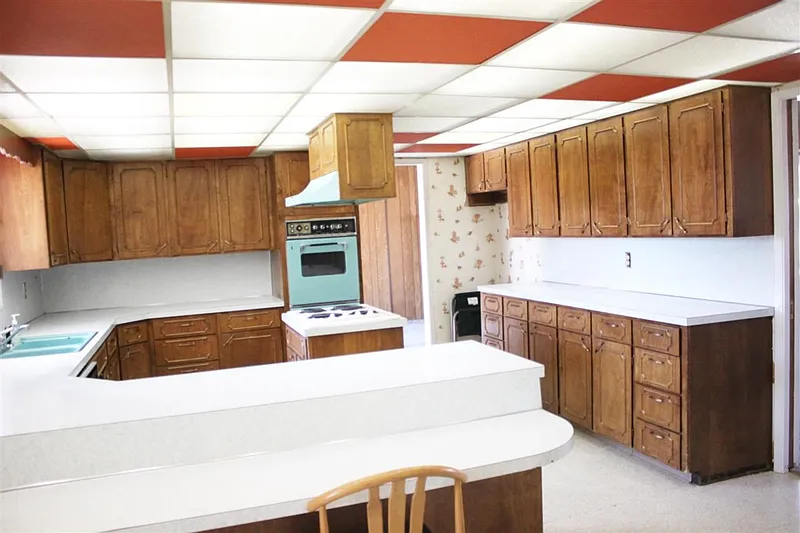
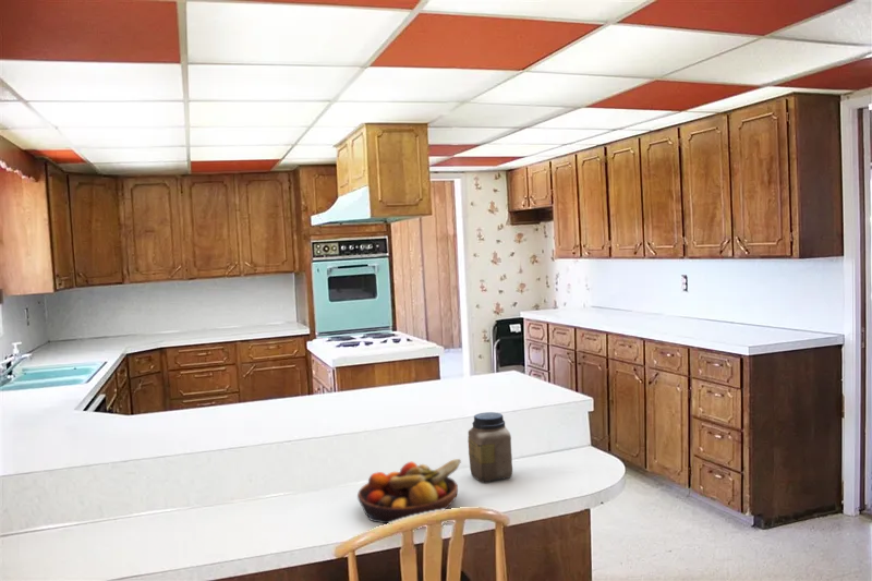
+ jar [467,411,513,483]
+ fruit bowl [356,458,462,524]
